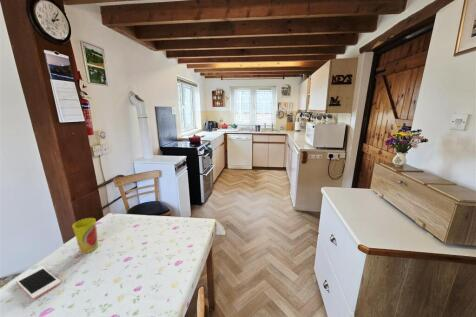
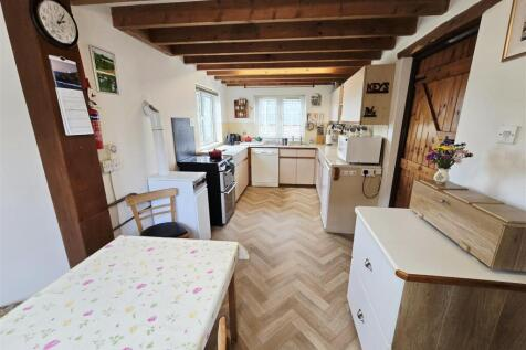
- cup [71,217,99,254]
- cell phone [15,266,62,300]
